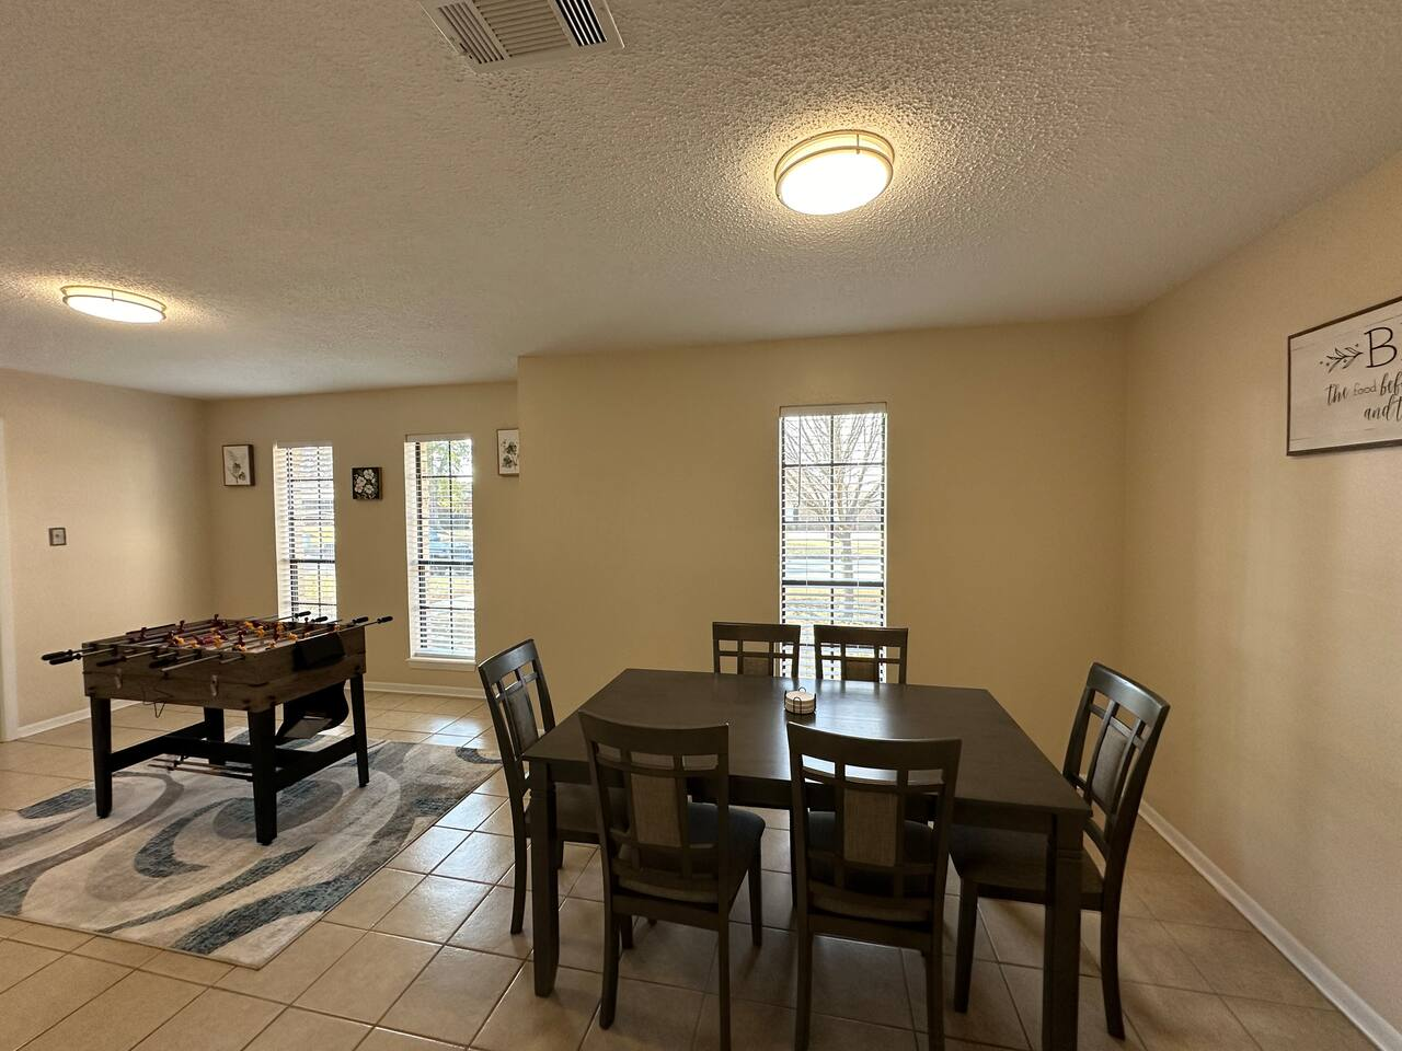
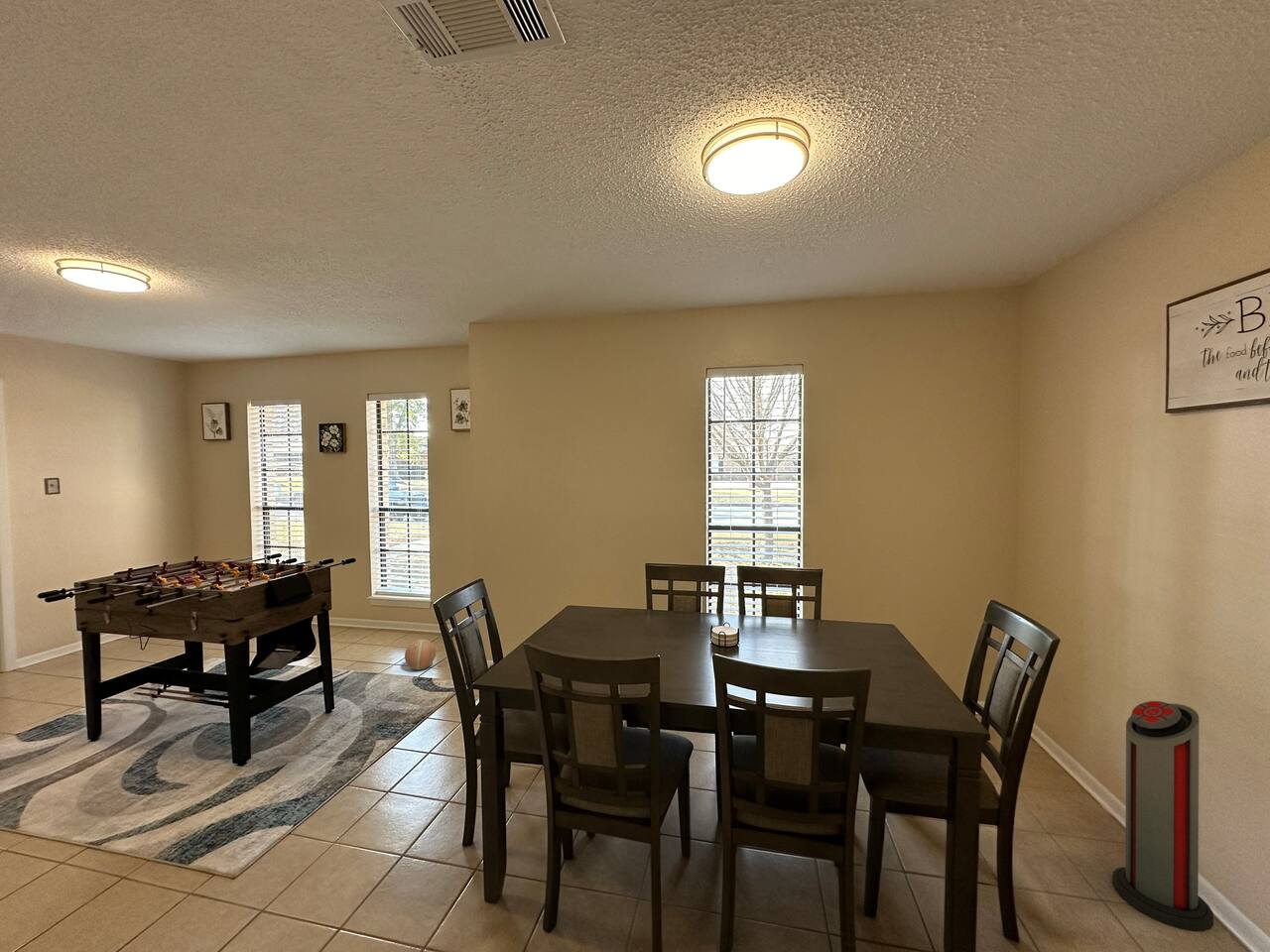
+ air purifier [1111,700,1214,932]
+ ball [404,639,437,670]
